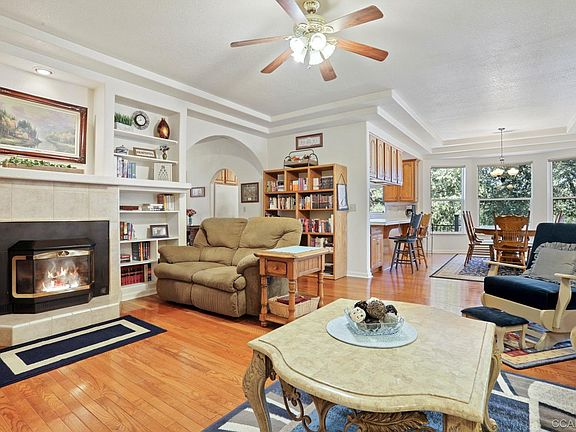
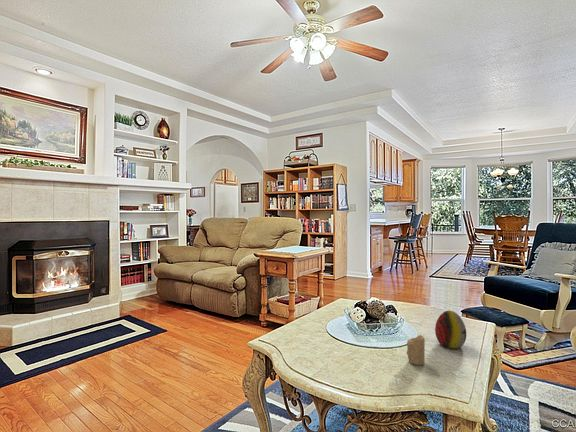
+ candle [406,334,426,366]
+ decorative egg [434,309,467,349]
